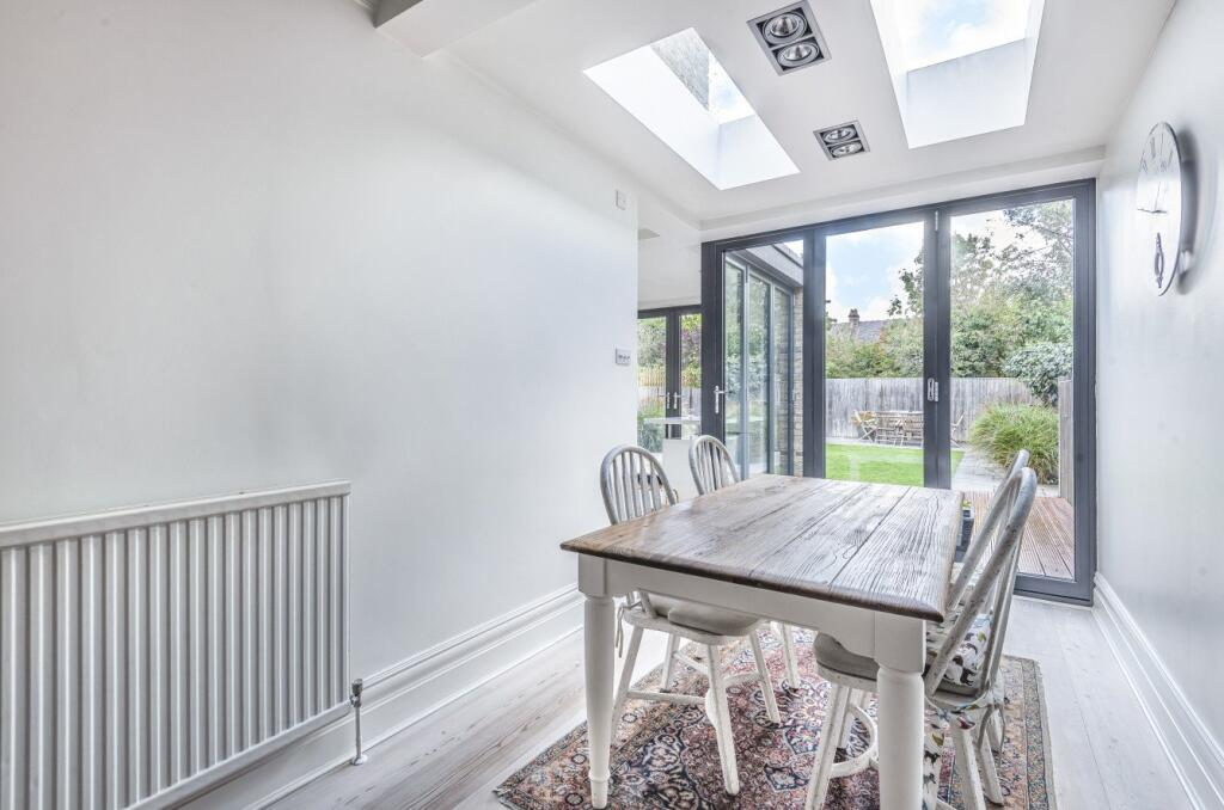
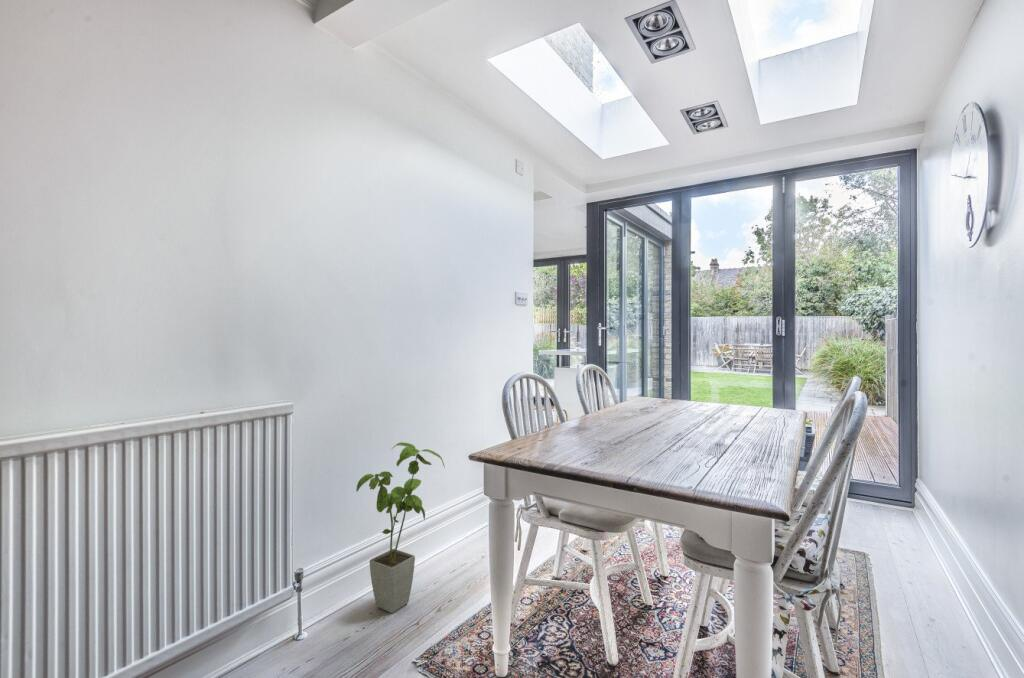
+ house plant [355,441,446,614]
